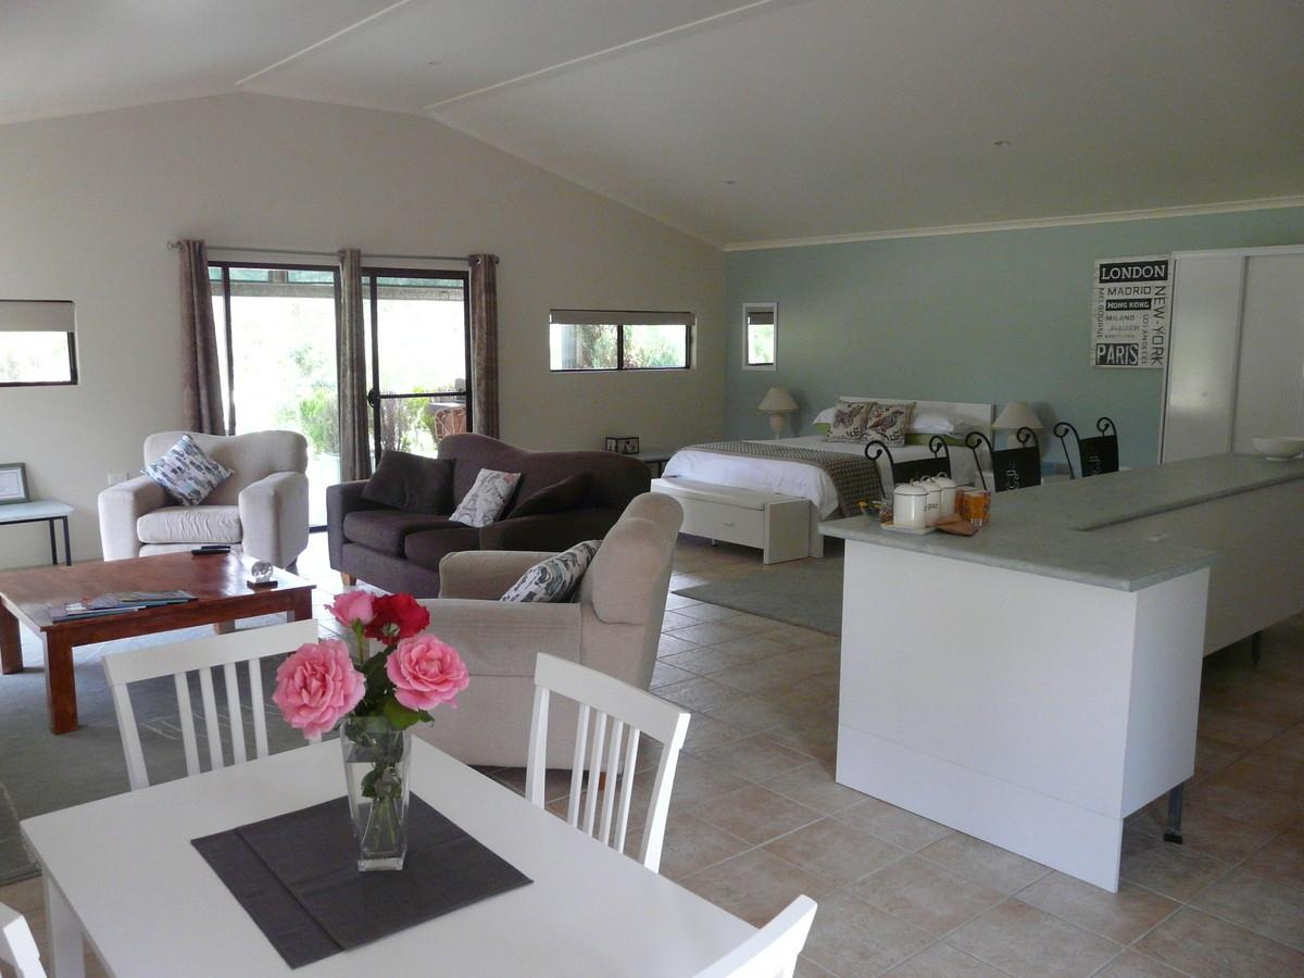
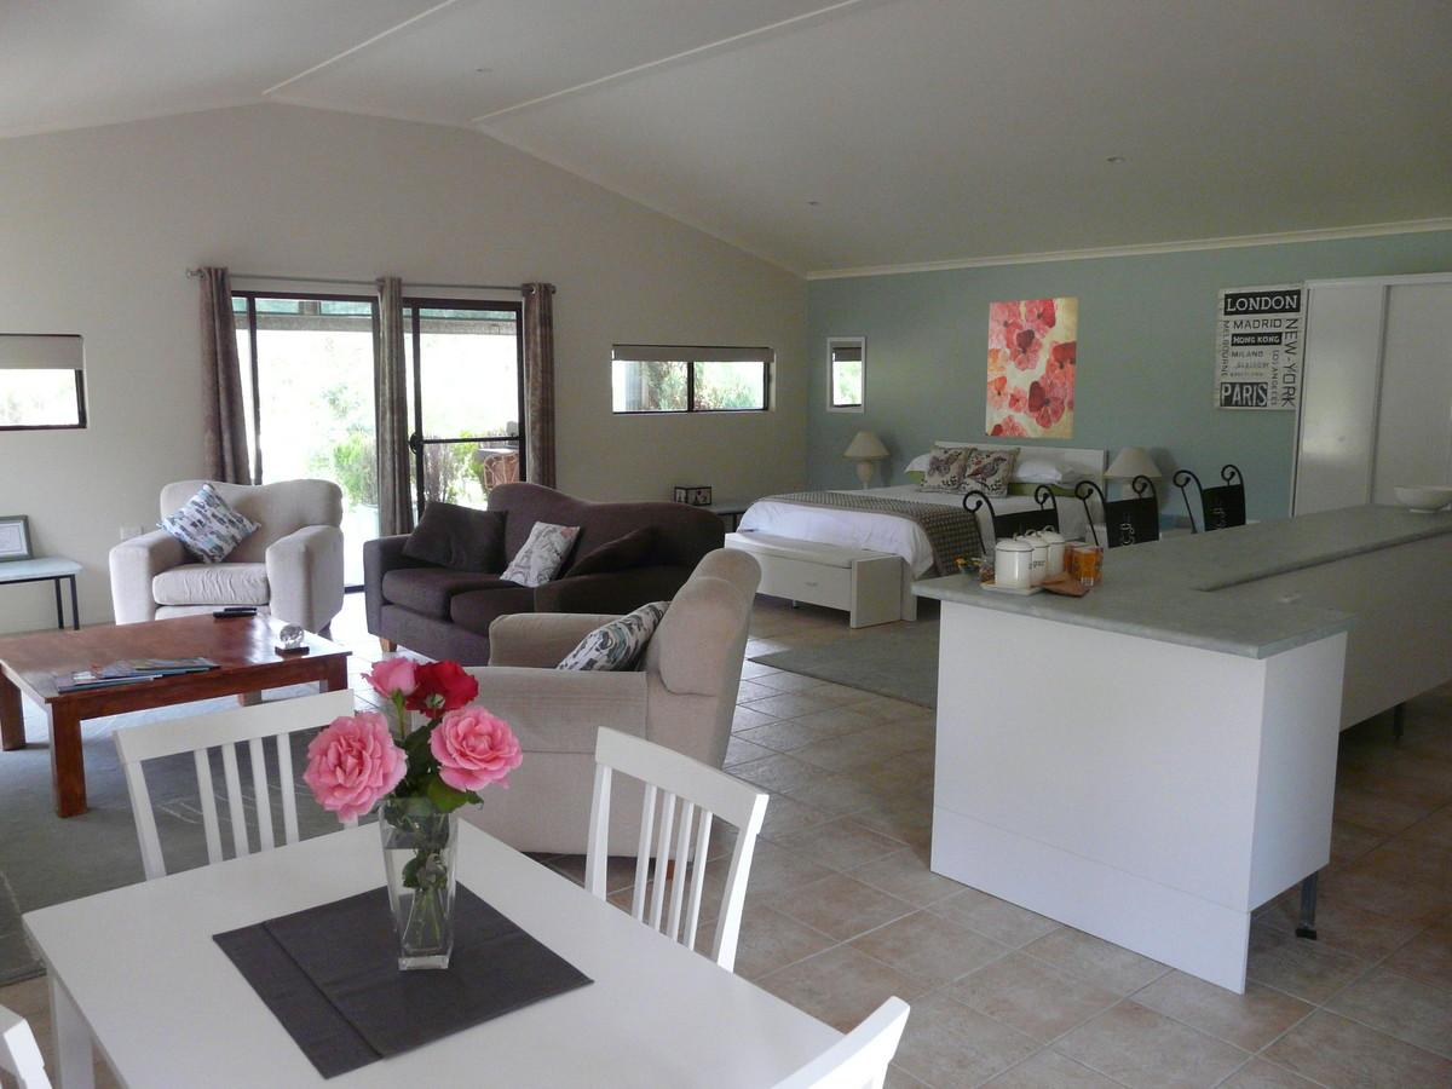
+ wall art [985,296,1079,440]
